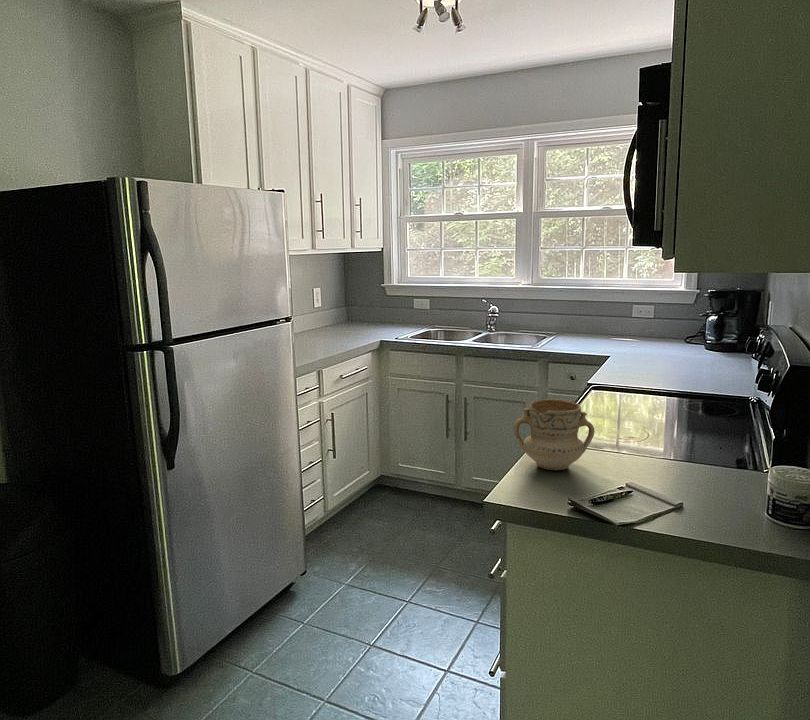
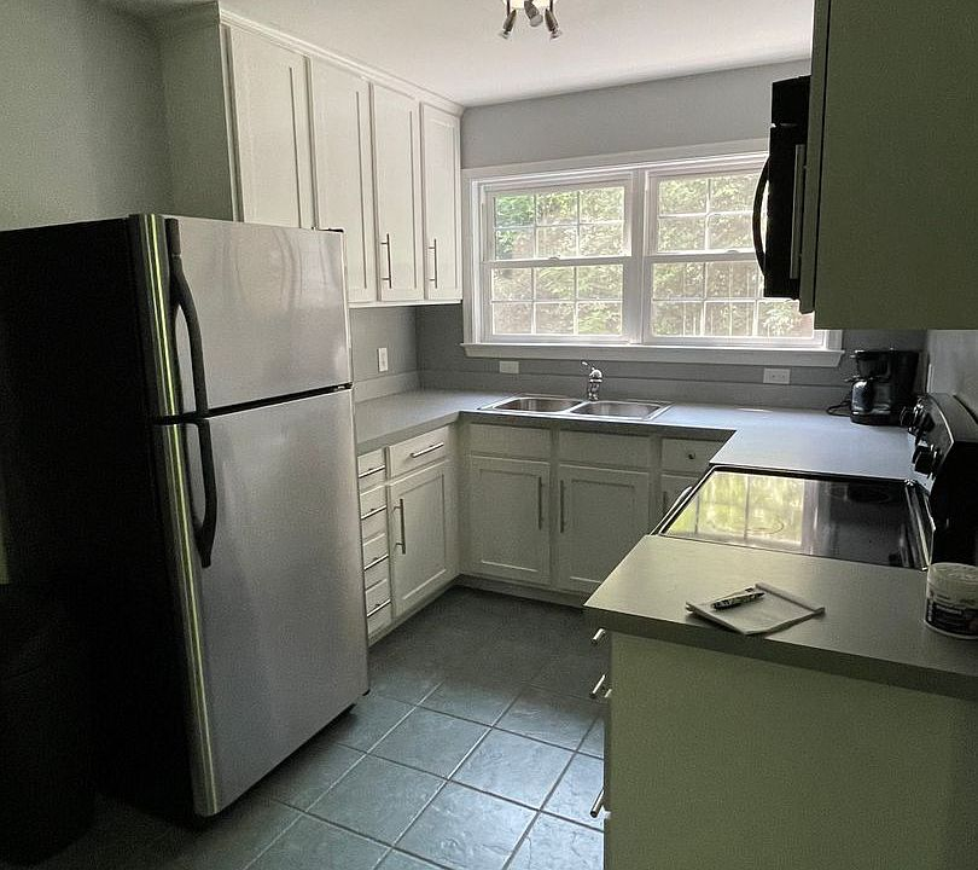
- mug [513,398,595,471]
